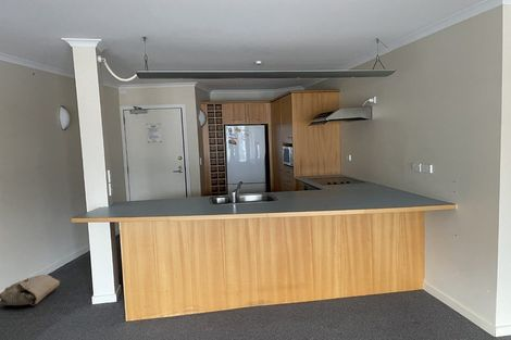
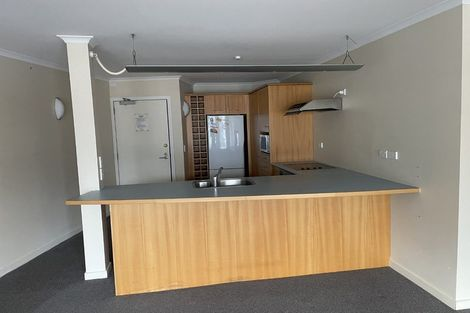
- bag [0,274,61,306]
